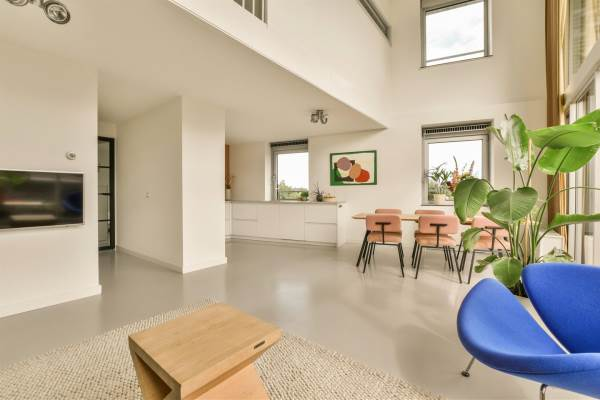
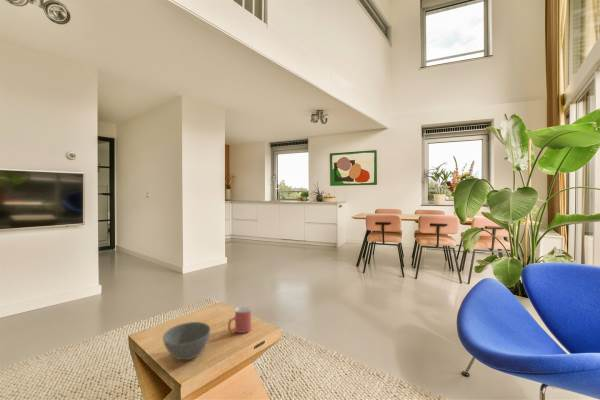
+ mug [227,306,252,334]
+ bowl [162,321,212,361]
